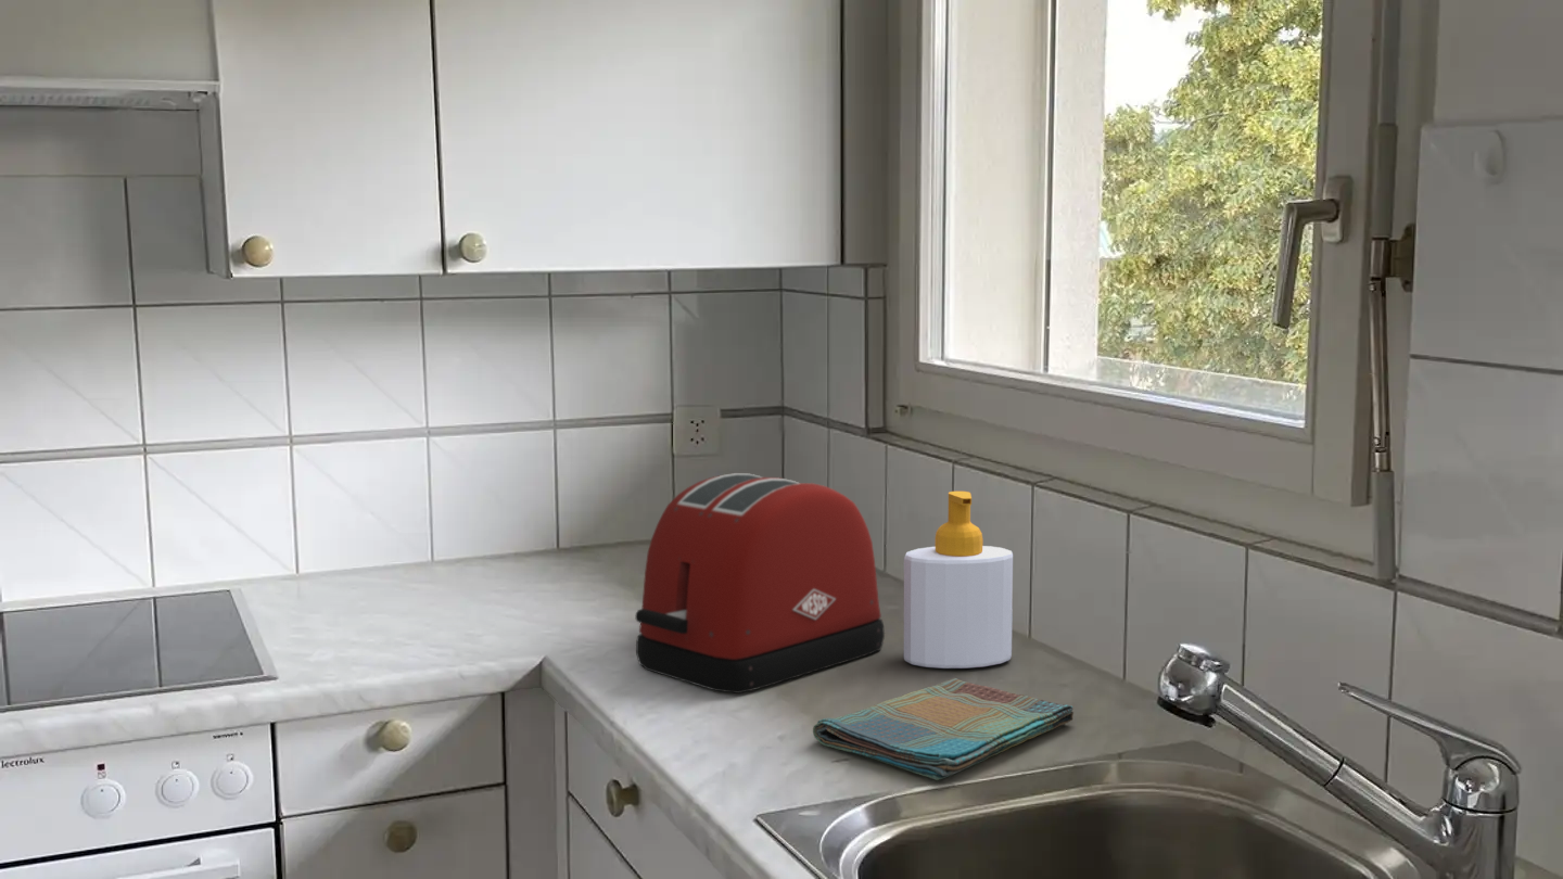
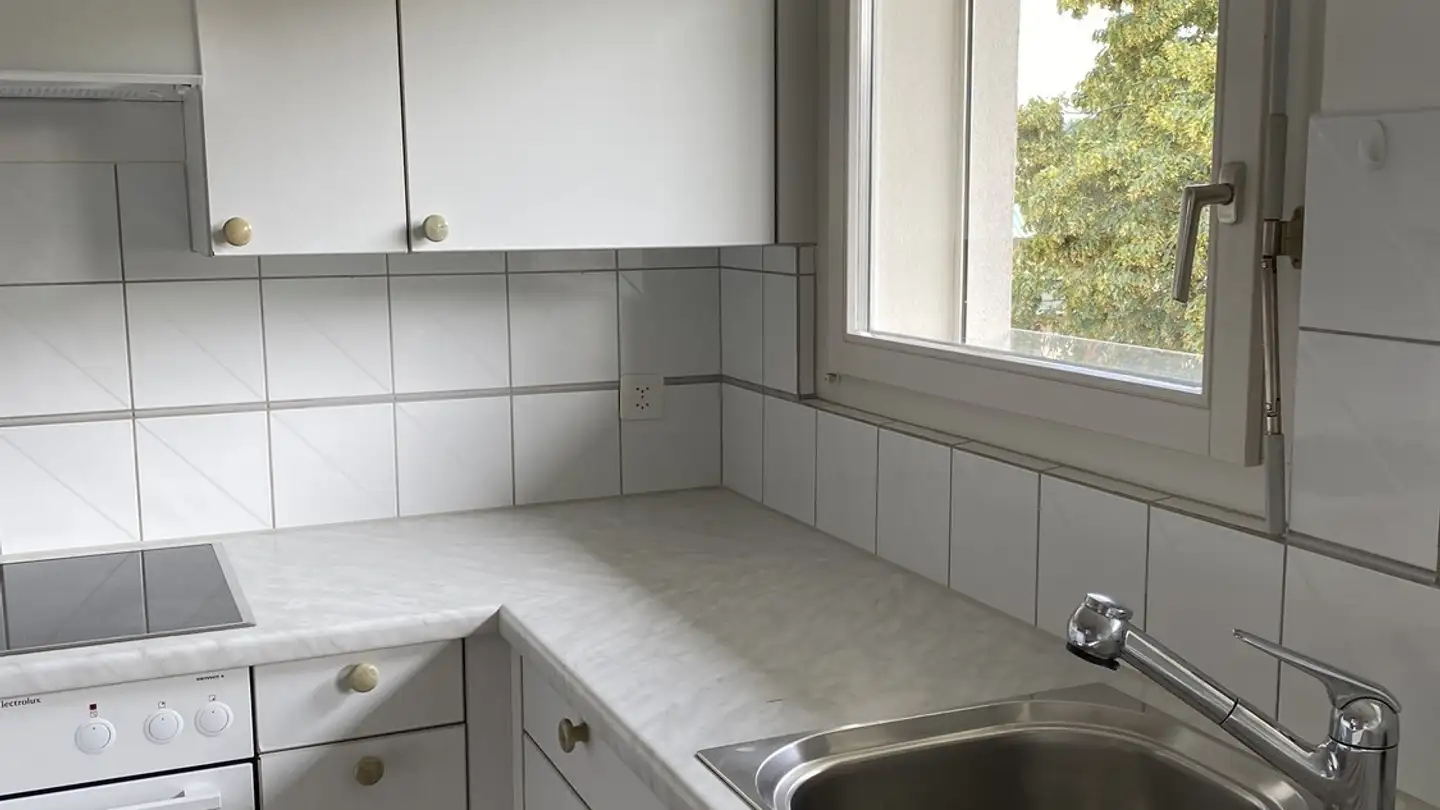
- soap bottle [903,491,1014,670]
- toaster [634,472,886,695]
- dish towel [812,677,1075,781]
